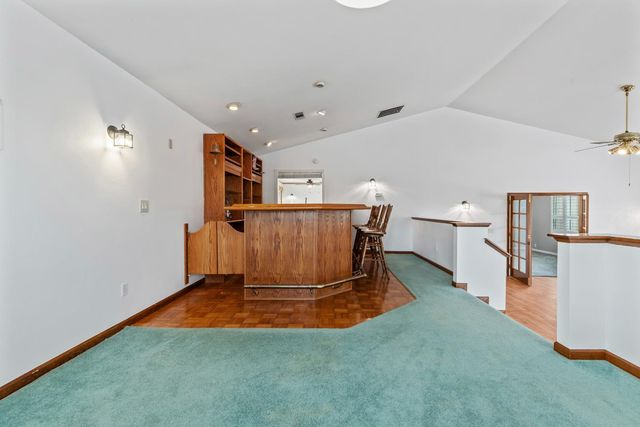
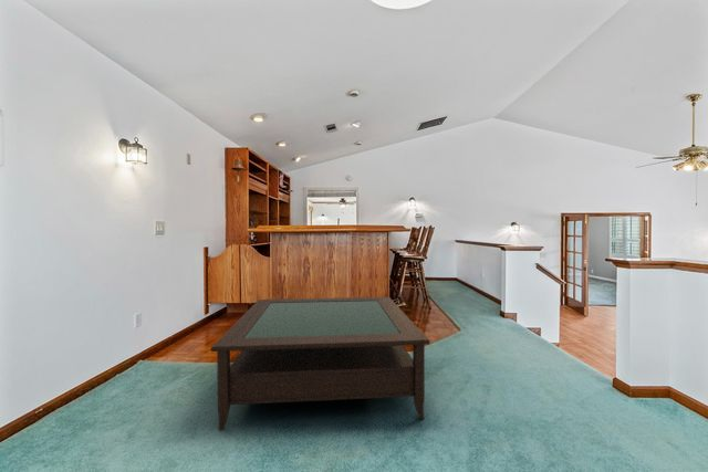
+ coffee table [210,296,430,431]
